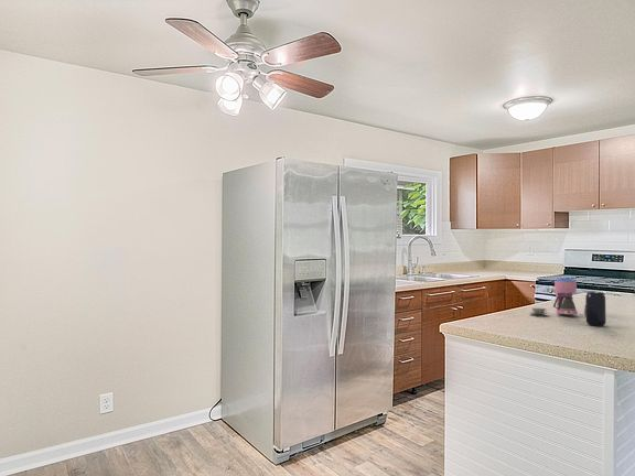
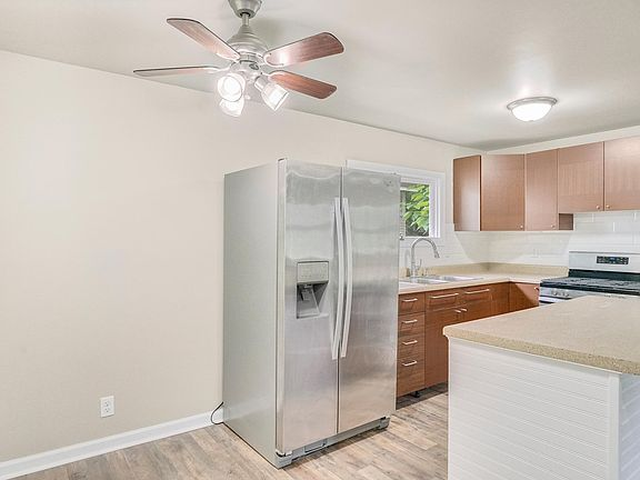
- beverage can [584,291,607,327]
- coffee maker [528,278,586,316]
